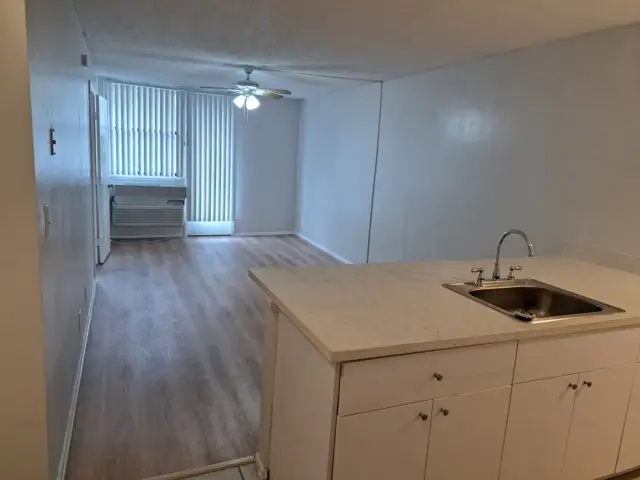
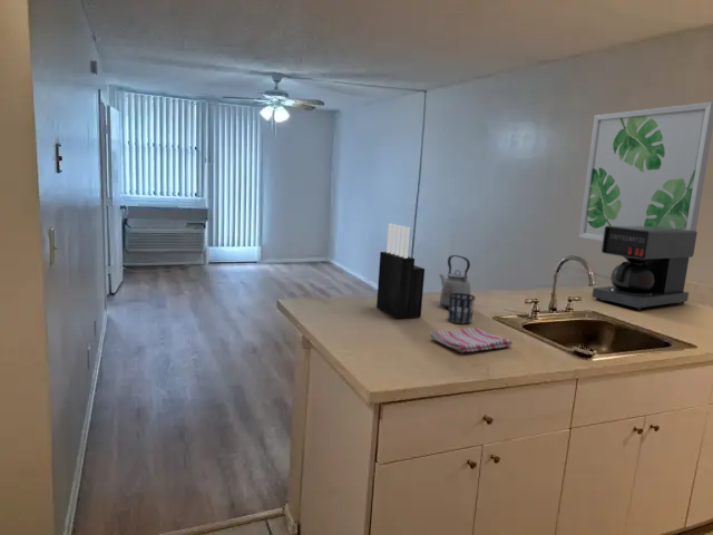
+ wall art [578,101,713,242]
+ dish towel [430,327,514,353]
+ cup [447,293,476,324]
+ coffee maker [592,226,699,311]
+ kettle [438,254,471,309]
+ knife block [375,223,426,320]
